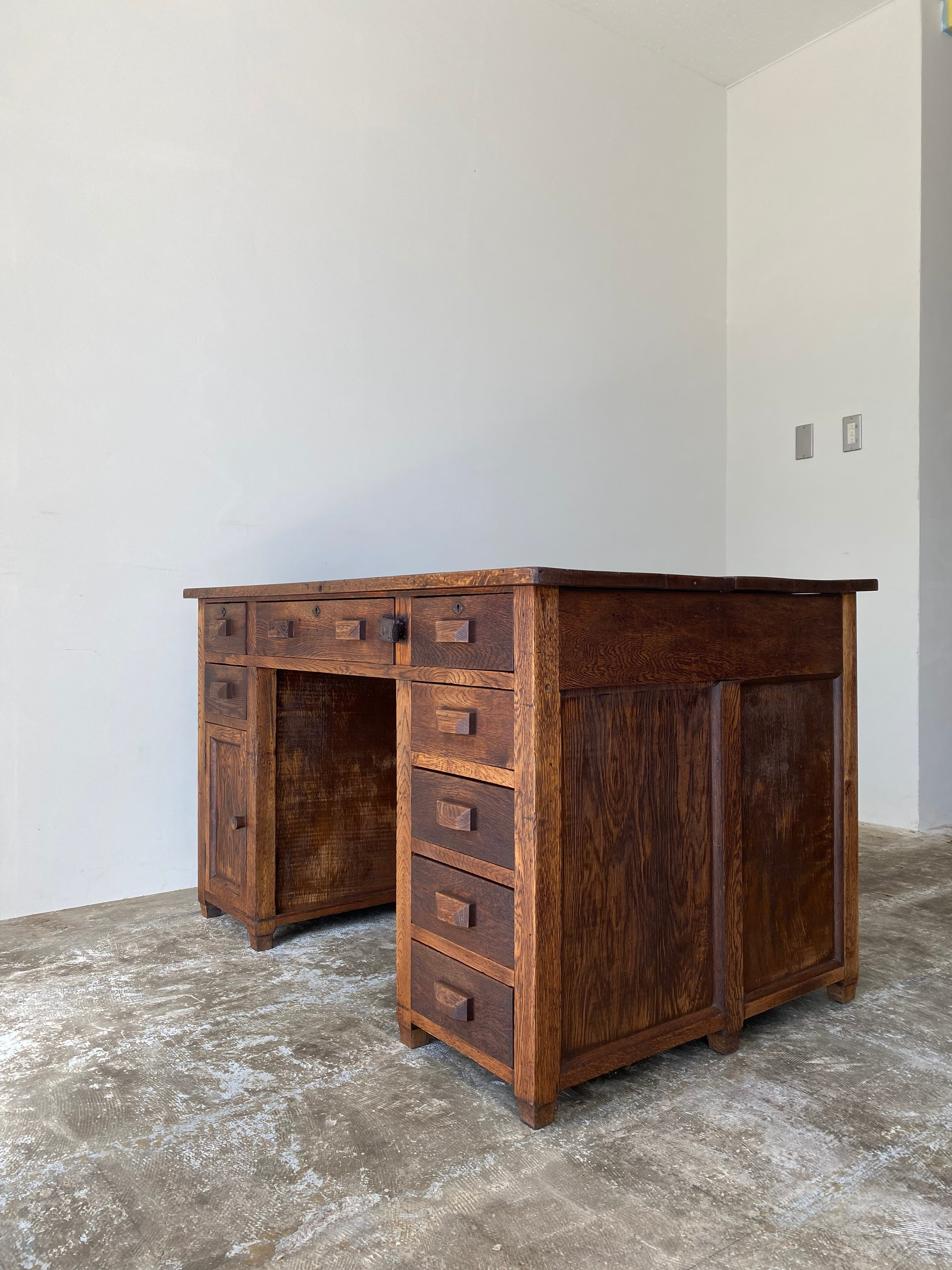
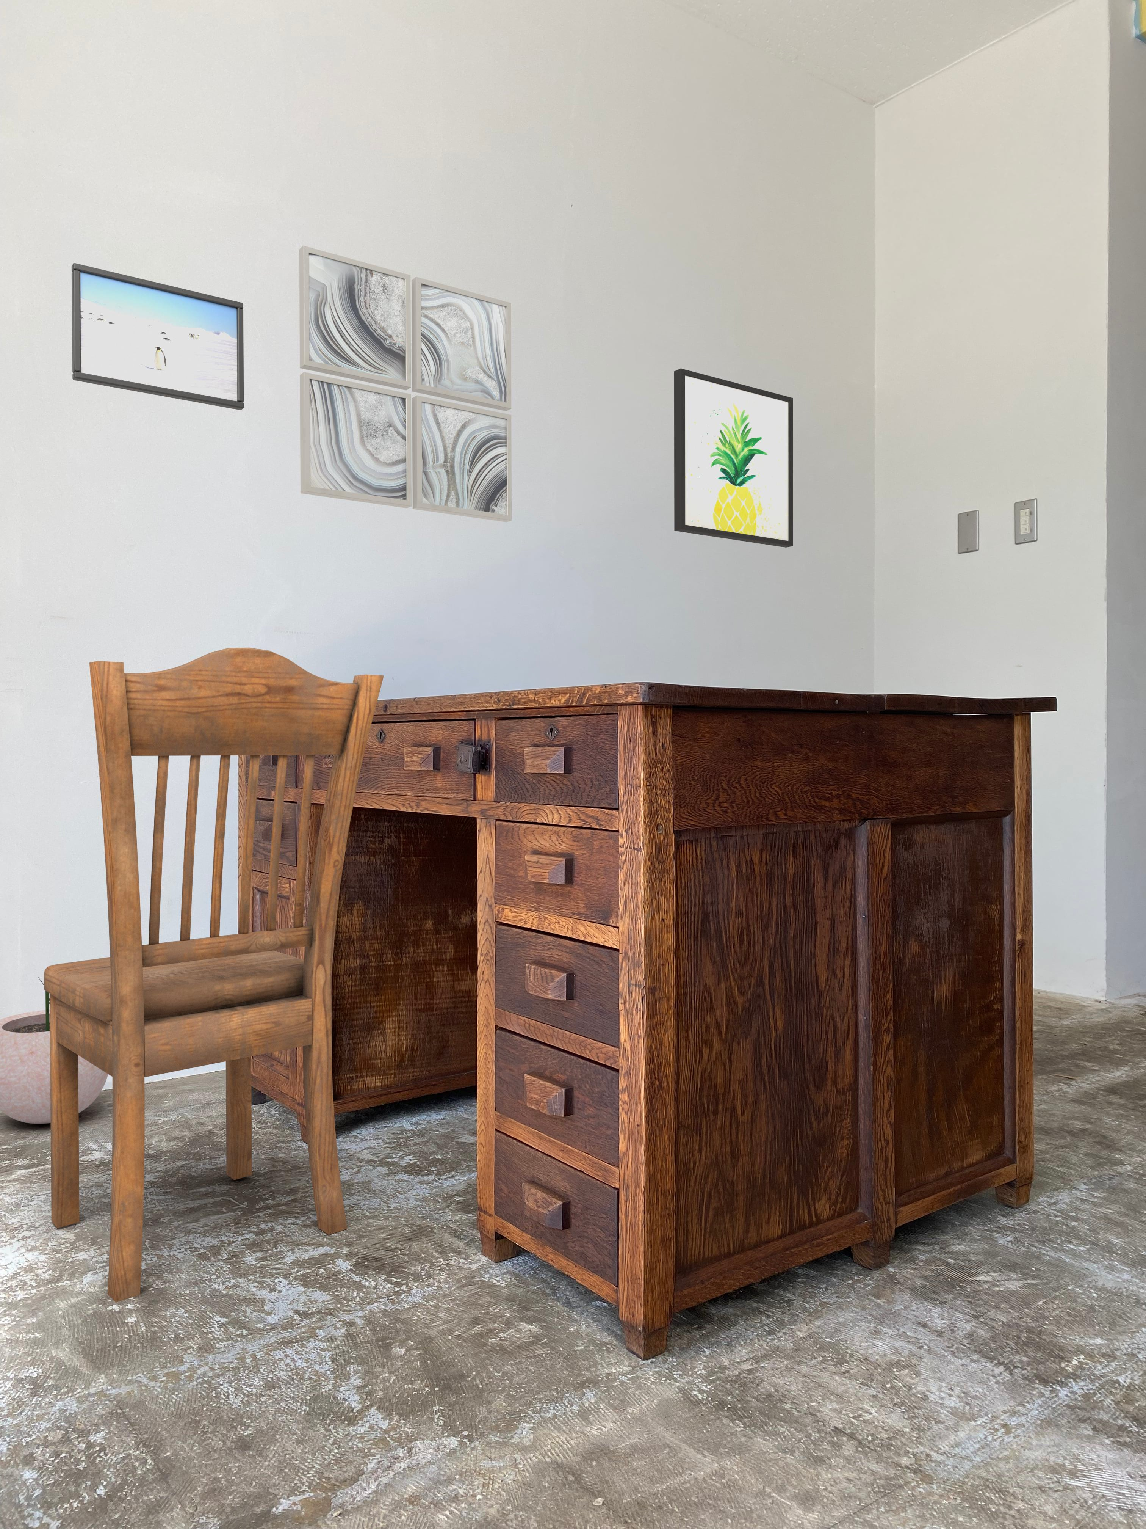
+ plant pot [0,976,108,1124]
+ dining chair [43,648,384,1303]
+ wall art [299,246,512,523]
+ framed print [71,262,244,411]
+ wall art [674,368,793,548]
